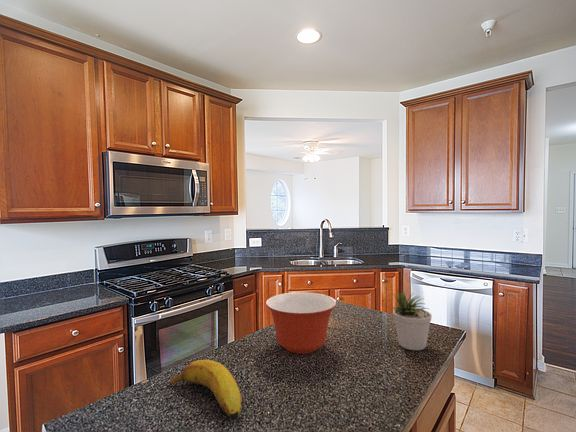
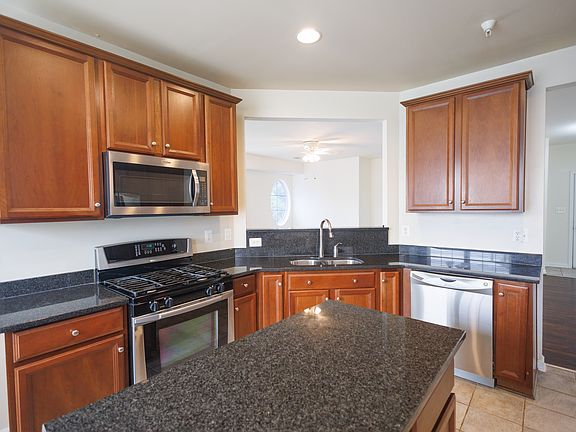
- fruit [169,359,243,421]
- mixing bowl [265,291,337,355]
- potted plant [388,287,433,351]
